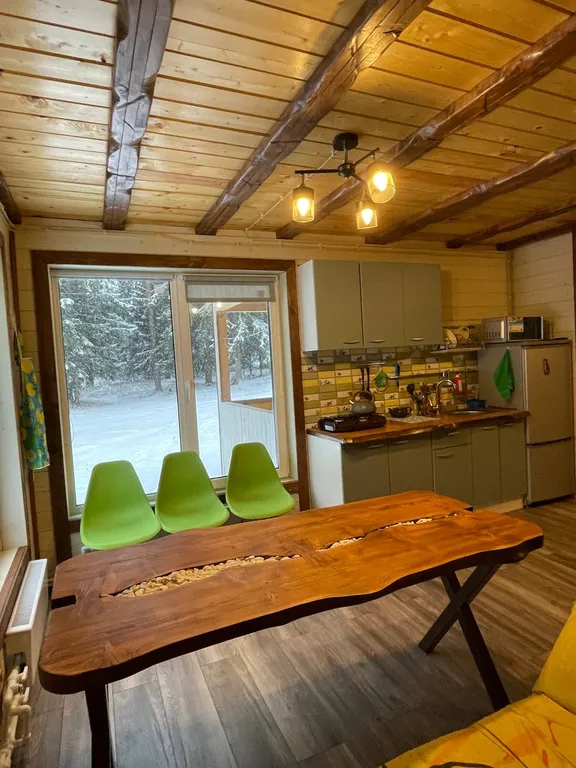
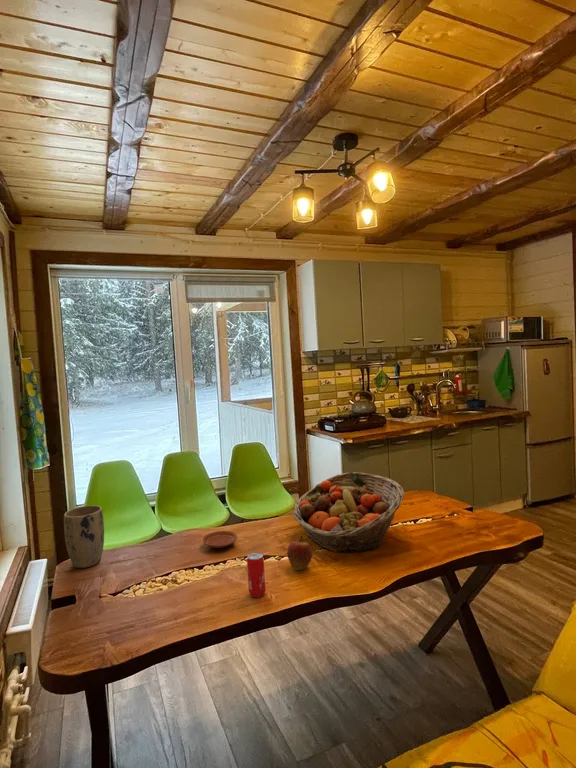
+ plant pot [63,505,105,569]
+ plate [202,530,238,549]
+ fruit basket [292,471,405,554]
+ apple [286,535,313,571]
+ beverage can [246,552,267,598]
